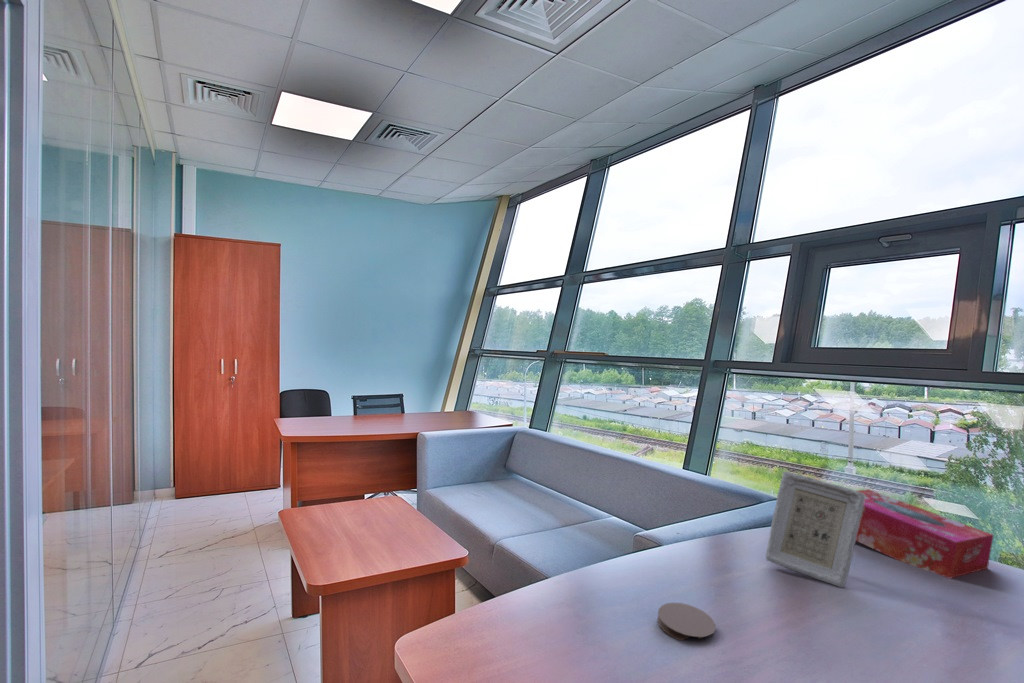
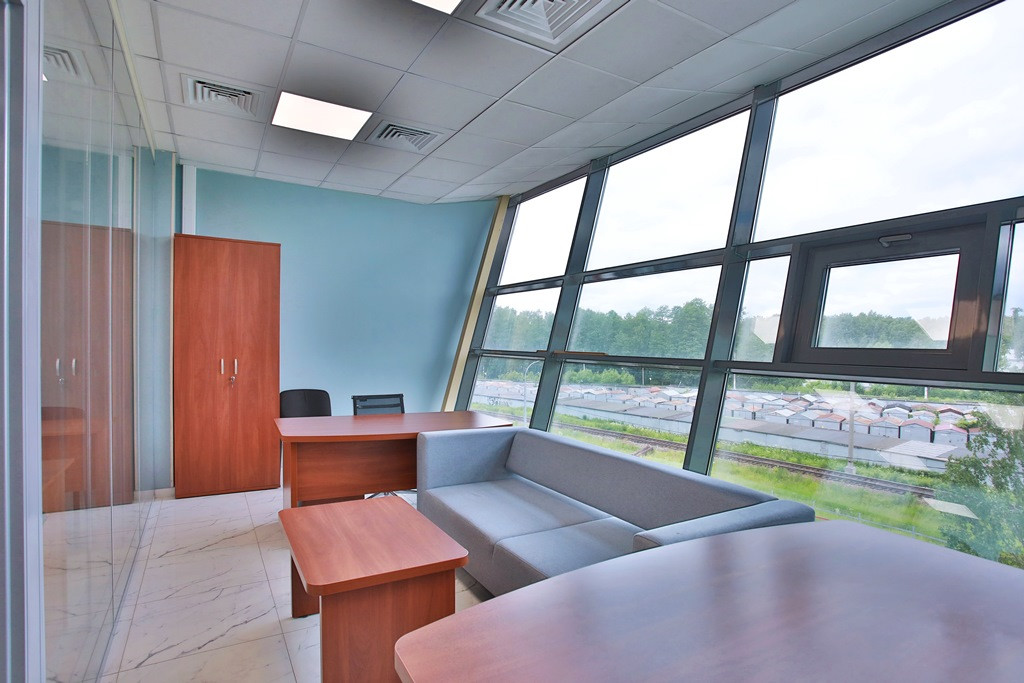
- coaster [656,602,717,642]
- picture frame [765,471,865,588]
- tissue box [856,488,995,580]
